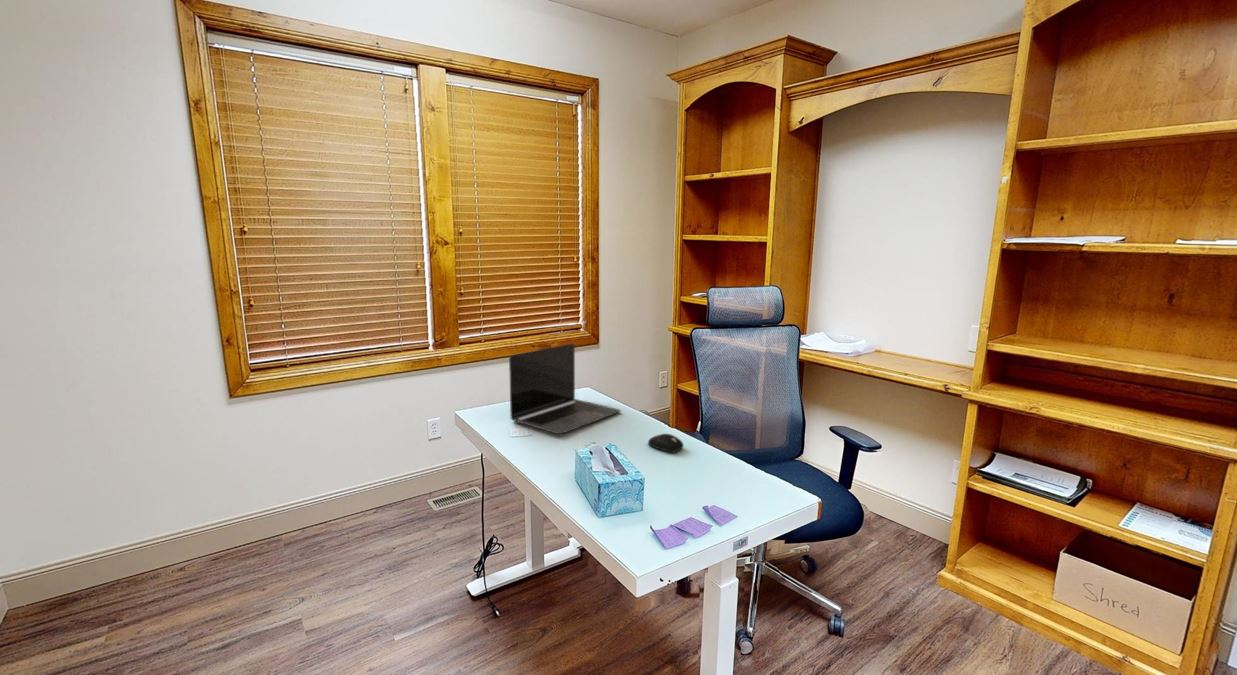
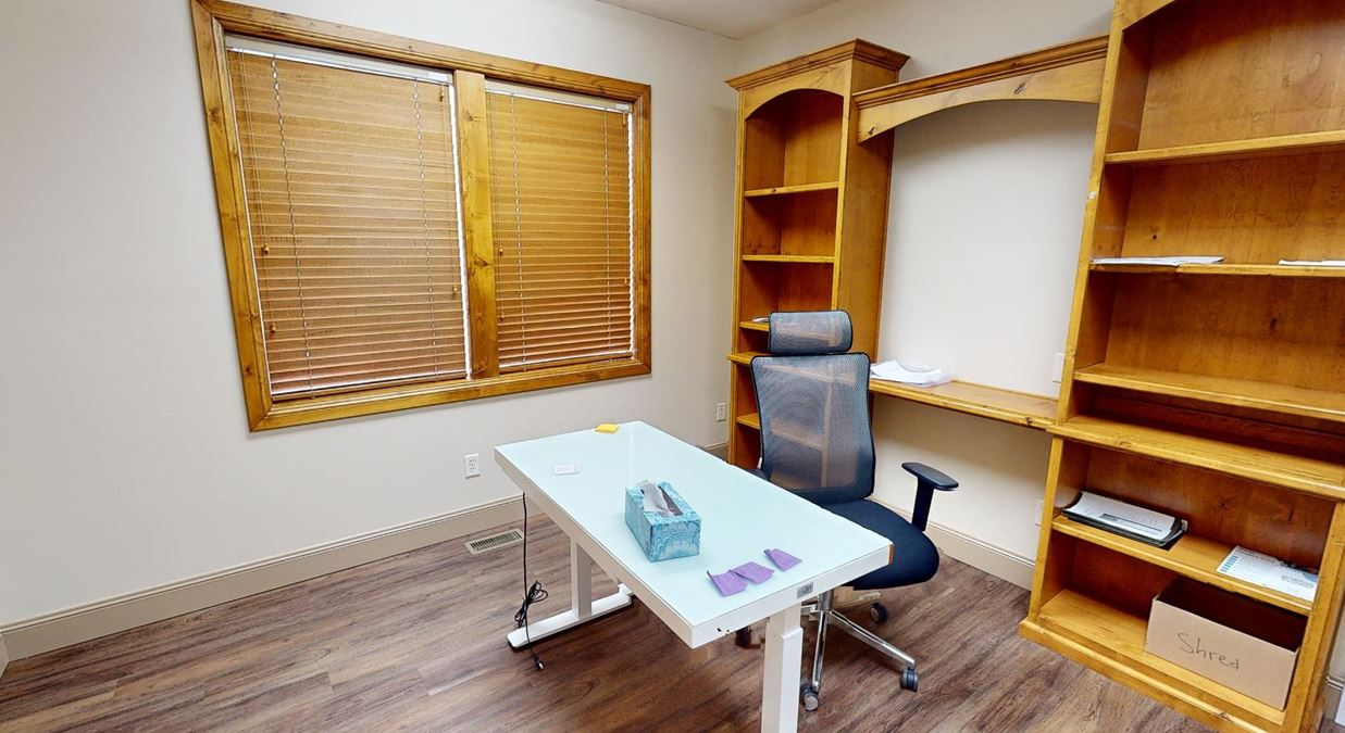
- computer mouse [647,433,684,453]
- laptop [508,342,621,435]
